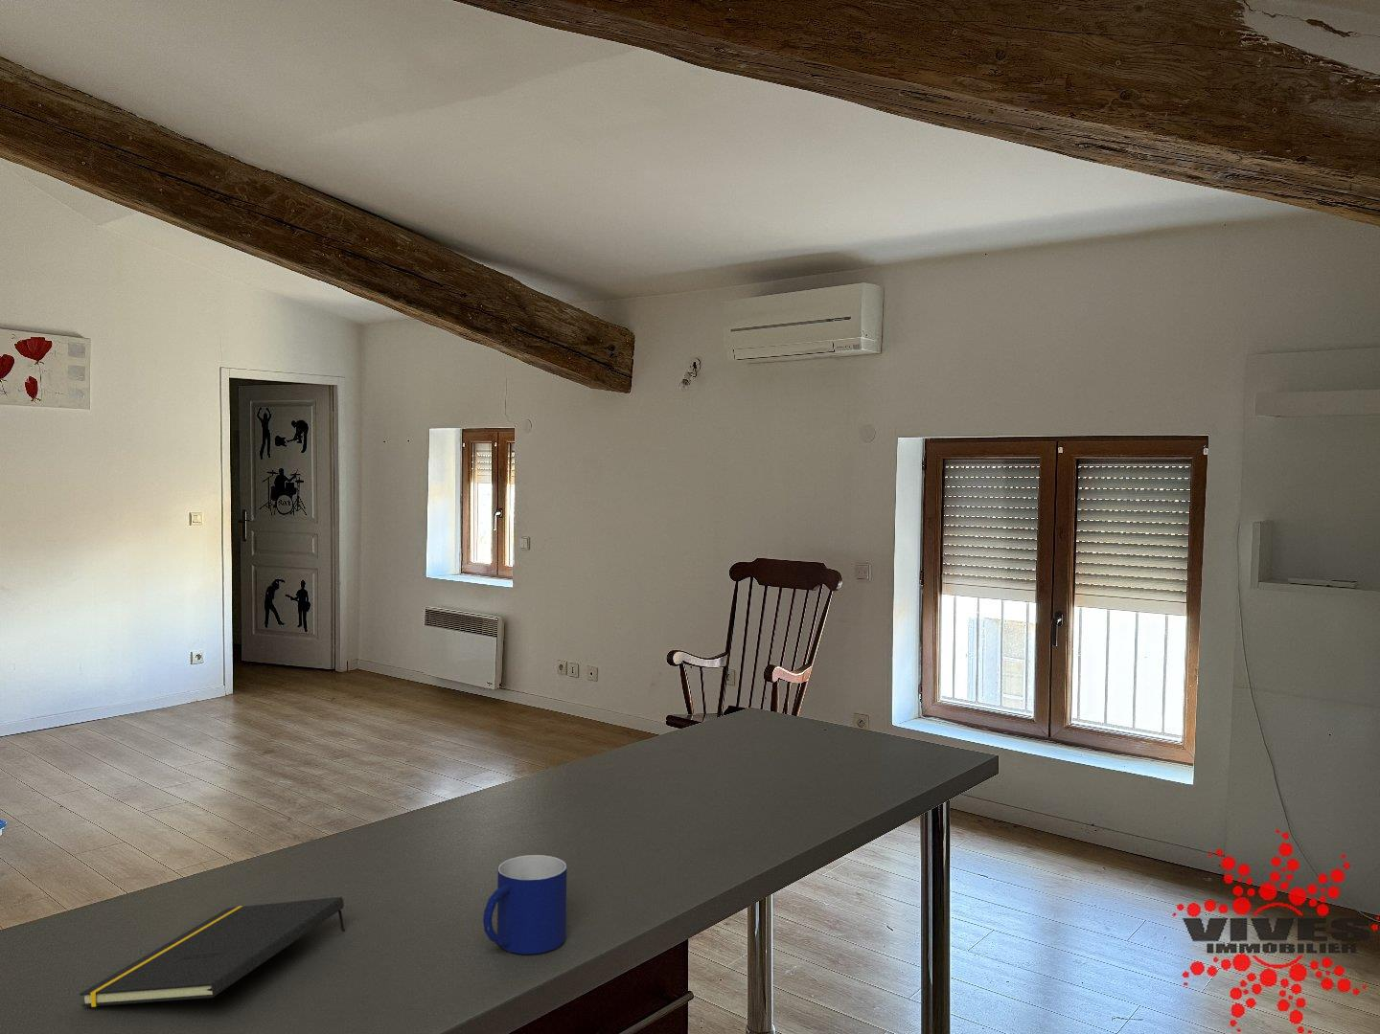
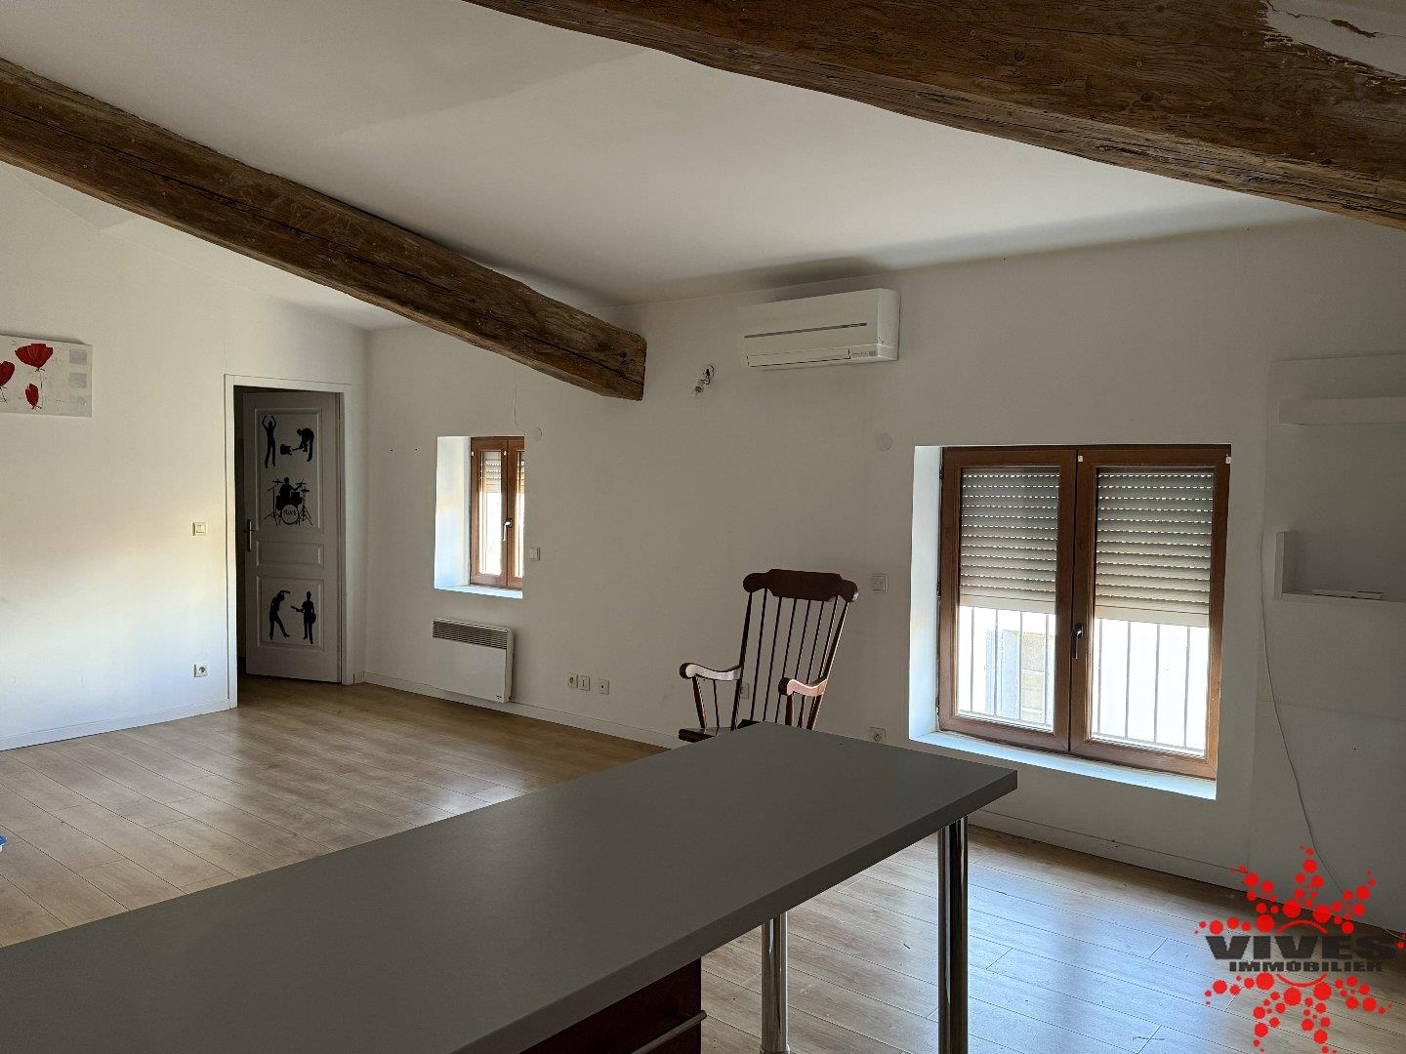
- mug [482,854,568,956]
- notepad [78,896,346,1008]
